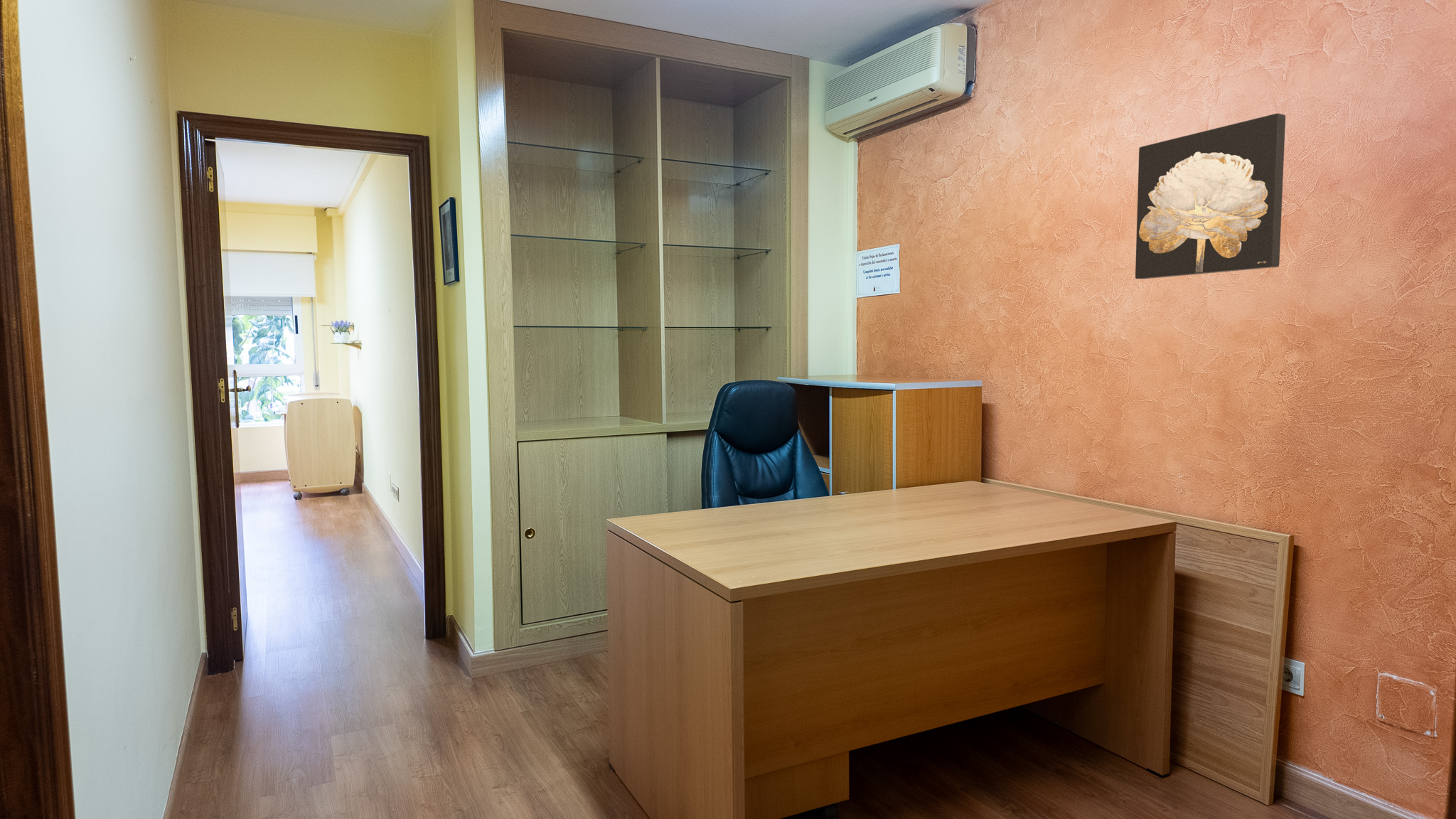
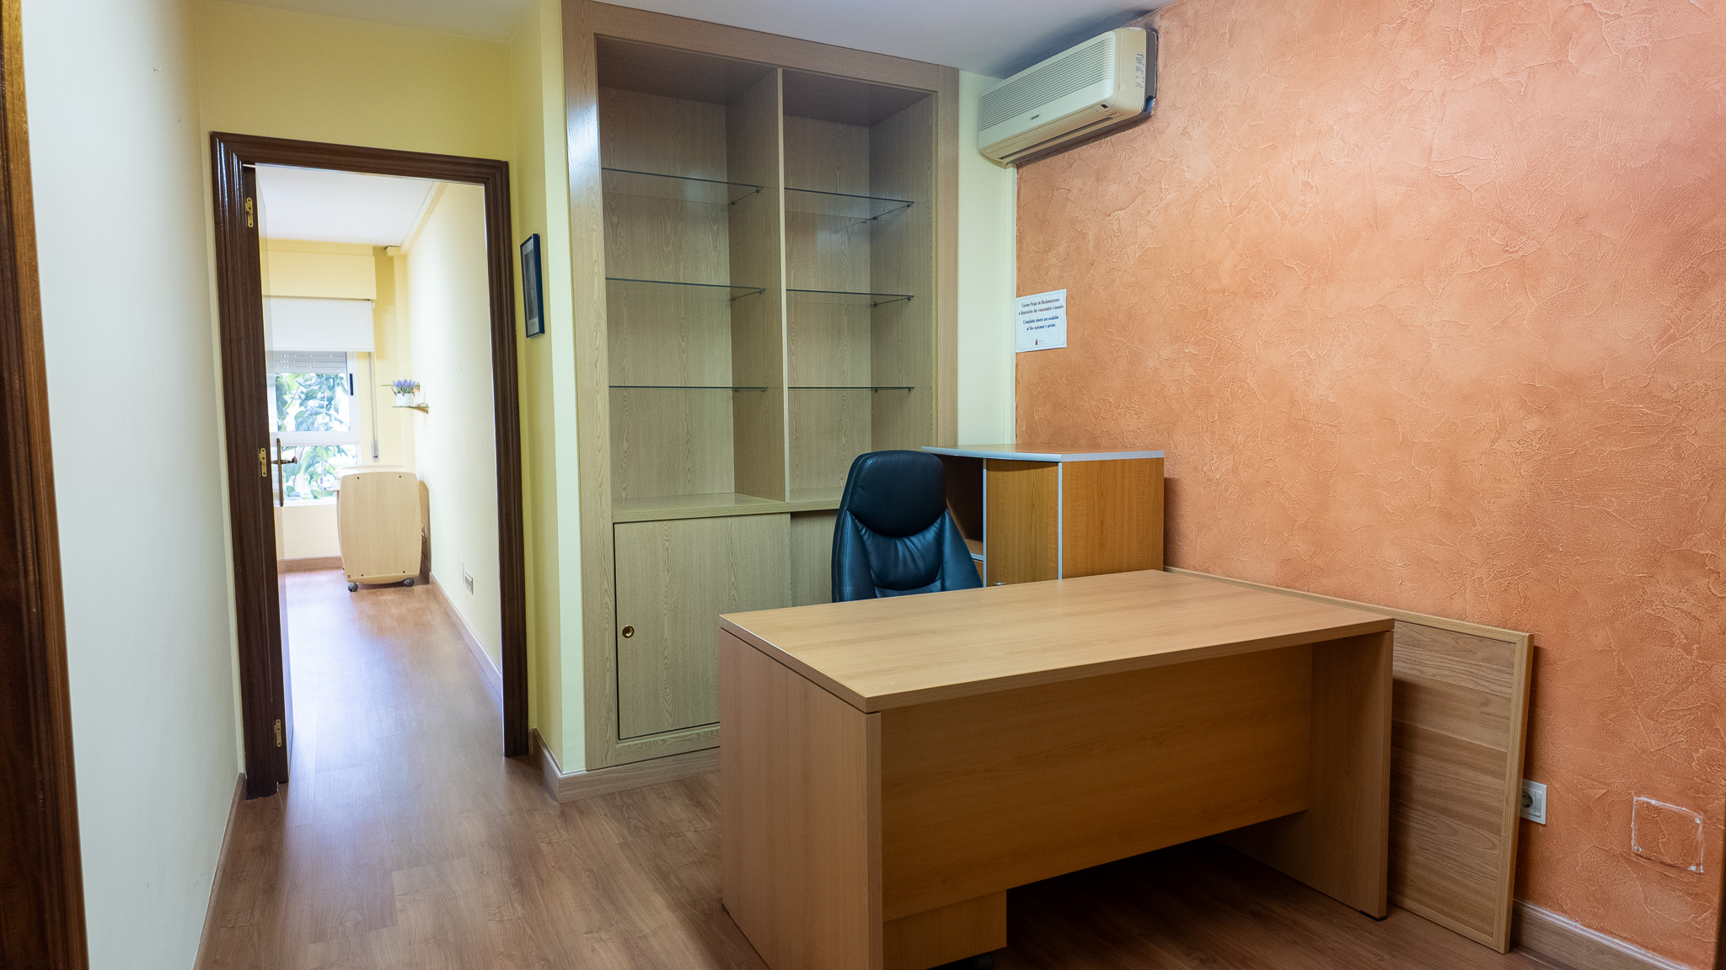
- wall art [1135,112,1286,279]
